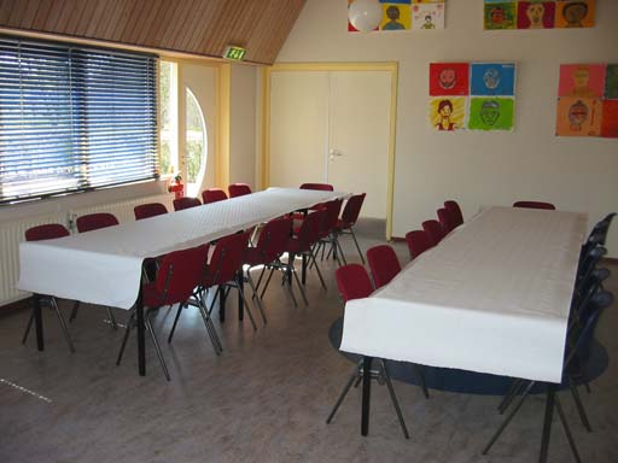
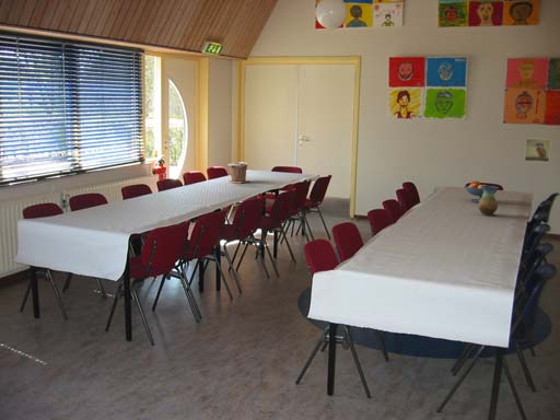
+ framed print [523,138,552,163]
+ plant pot [225,161,252,184]
+ fruit bowl [464,180,499,203]
+ vase [477,185,499,217]
